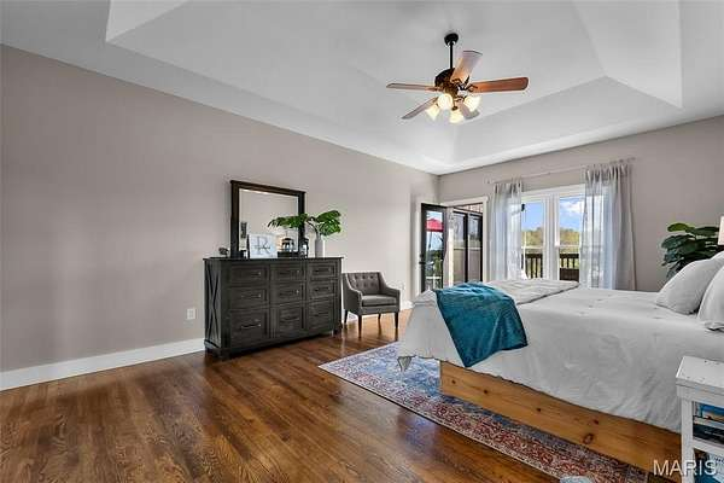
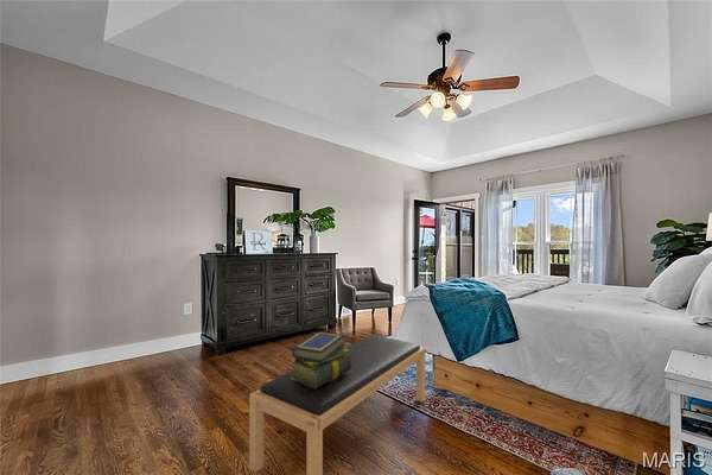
+ stack of books [290,331,351,388]
+ bench [248,335,426,475]
